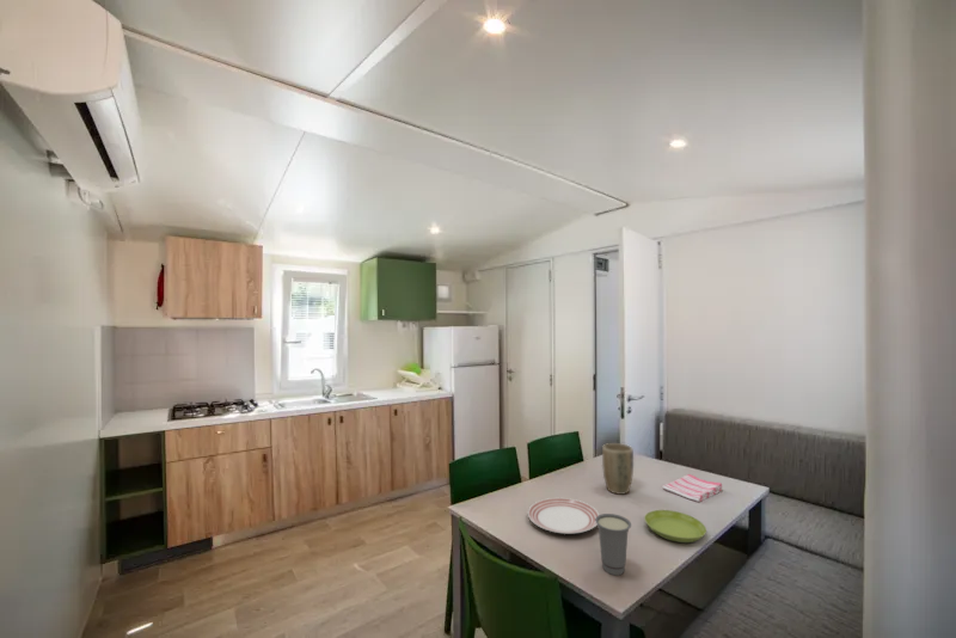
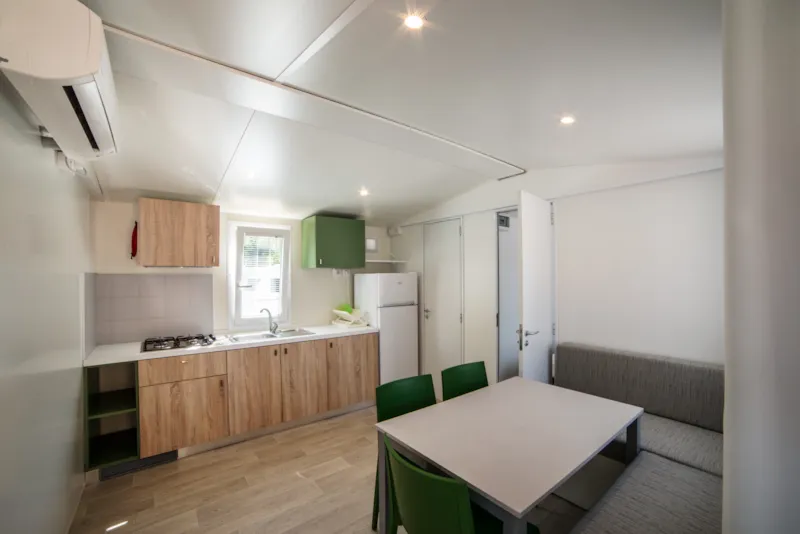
- plant pot [601,442,635,496]
- cup [595,513,632,577]
- saucer [643,509,707,544]
- dinner plate [527,497,600,535]
- dish towel [662,473,723,503]
